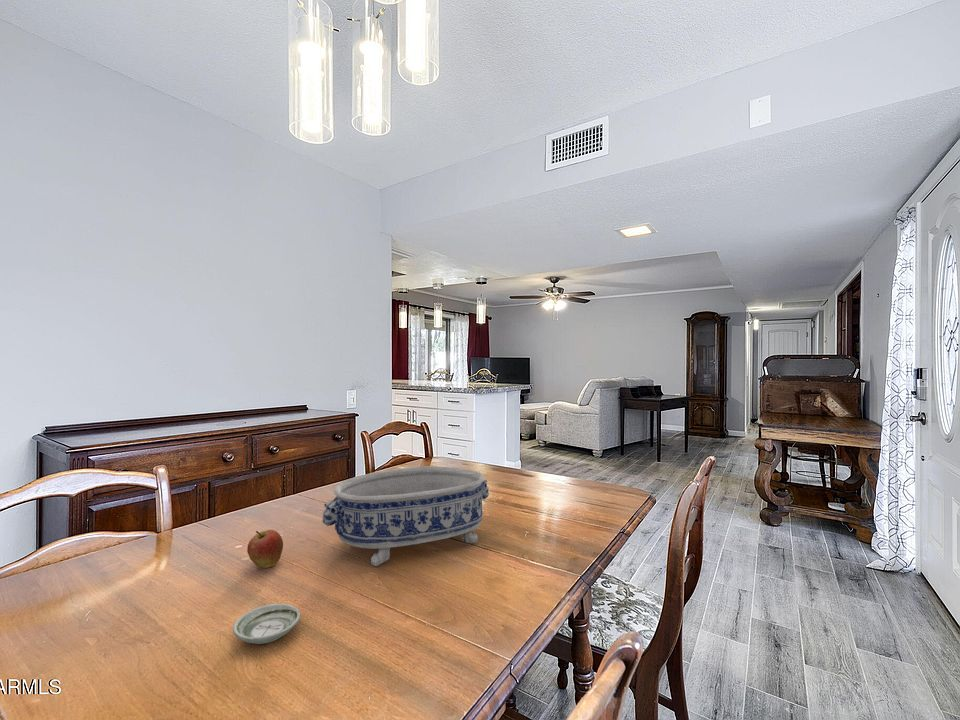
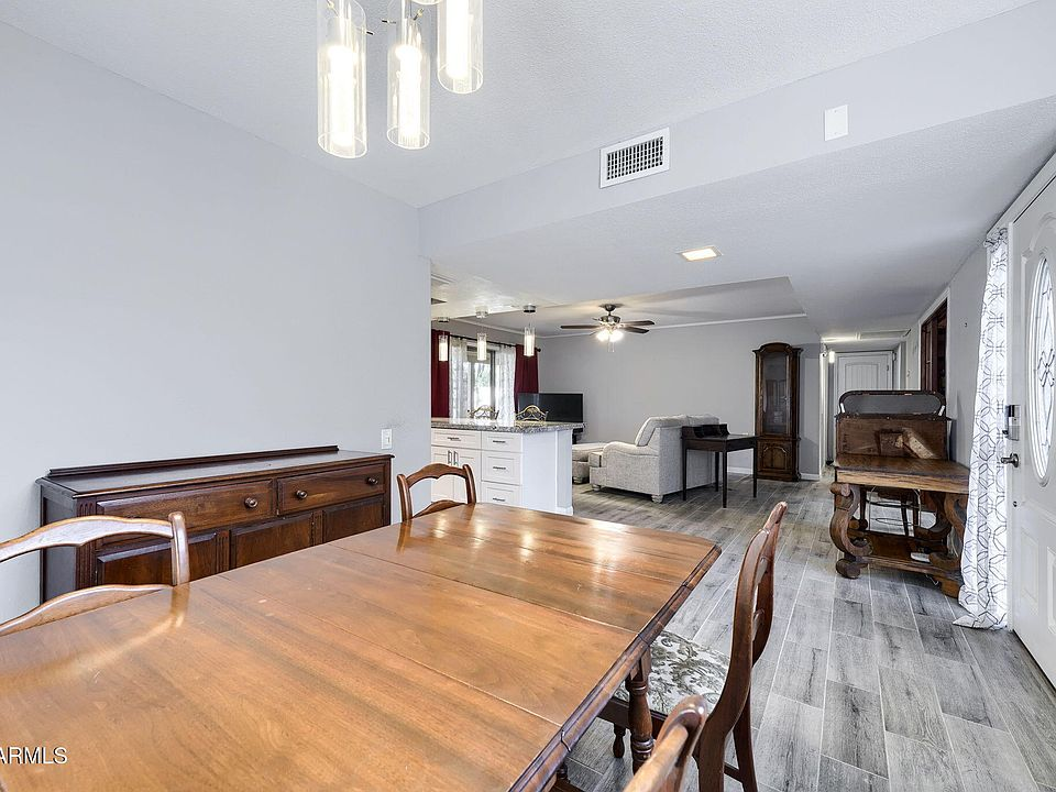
- decorative bowl [321,465,490,567]
- fruit [246,529,284,569]
- saucer [232,603,301,645]
